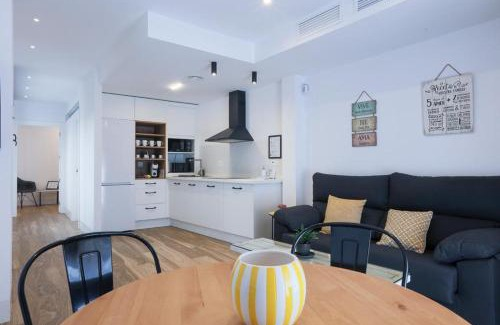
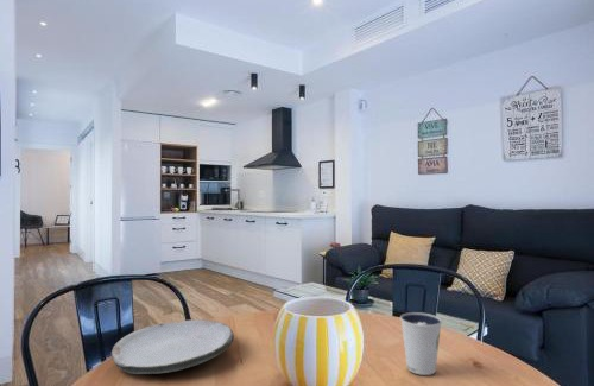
+ dixie cup [399,311,443,376]
+ plate [110,318,235,375]
